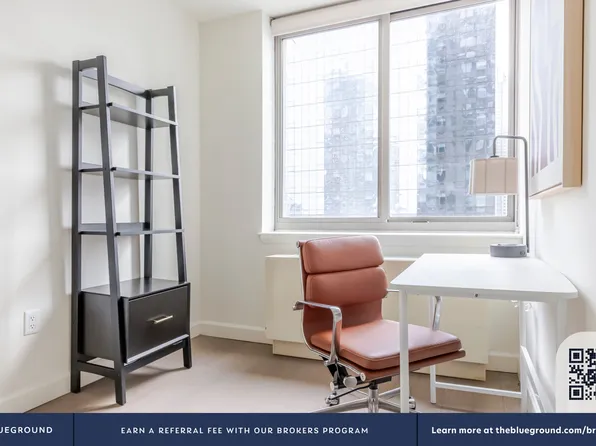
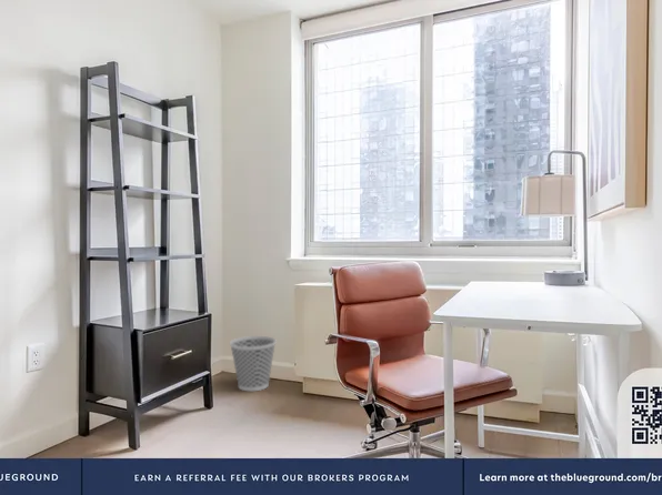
+ wastebasket [229,335,278,392]
